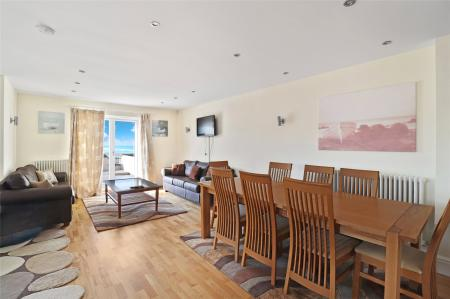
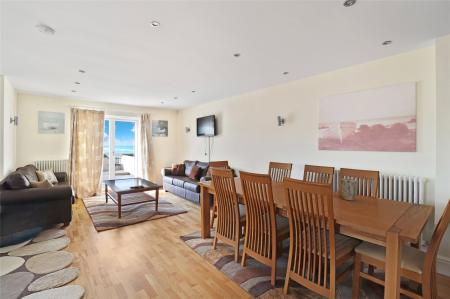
+ plant pot [340,178,358,201]
